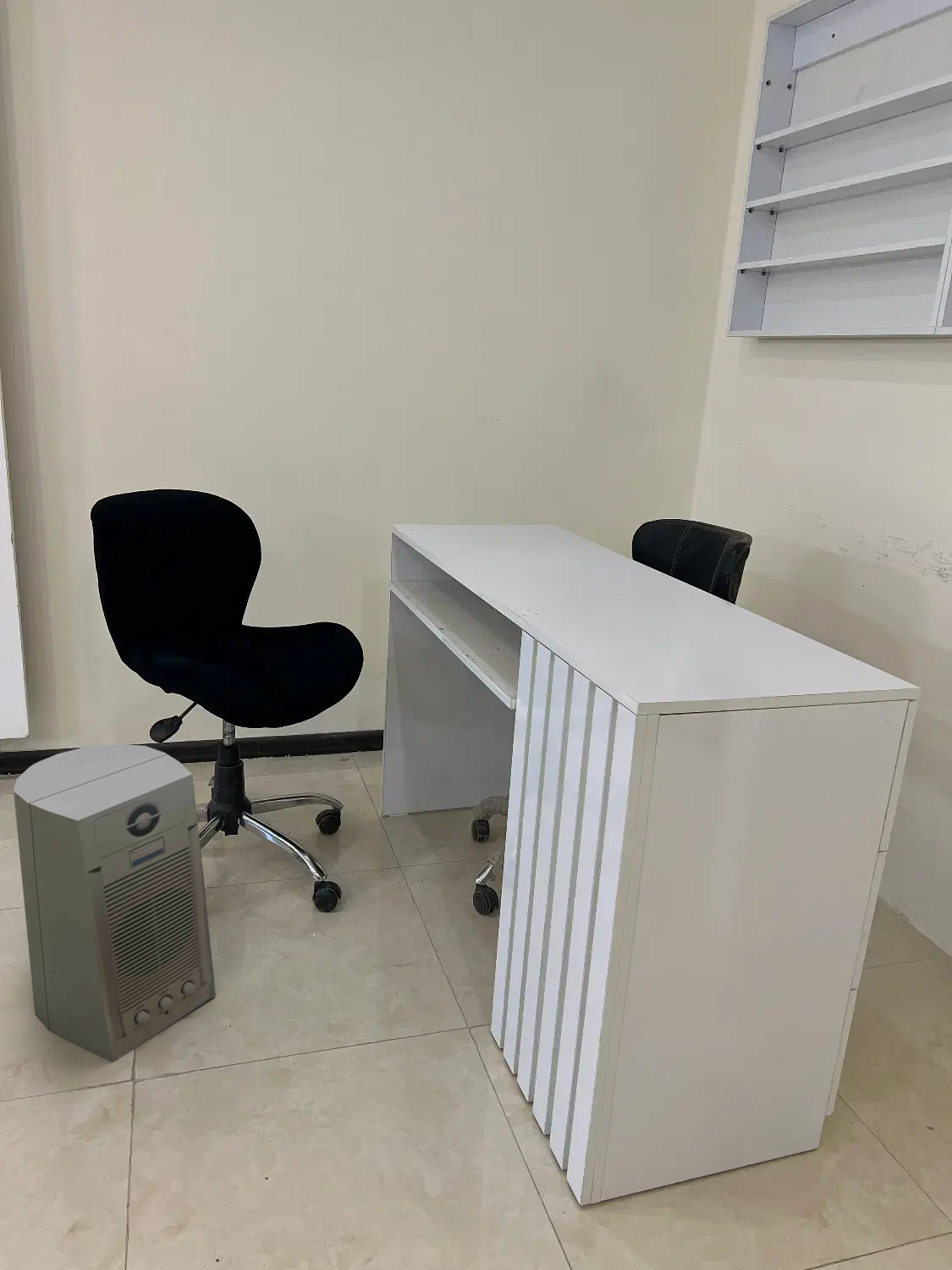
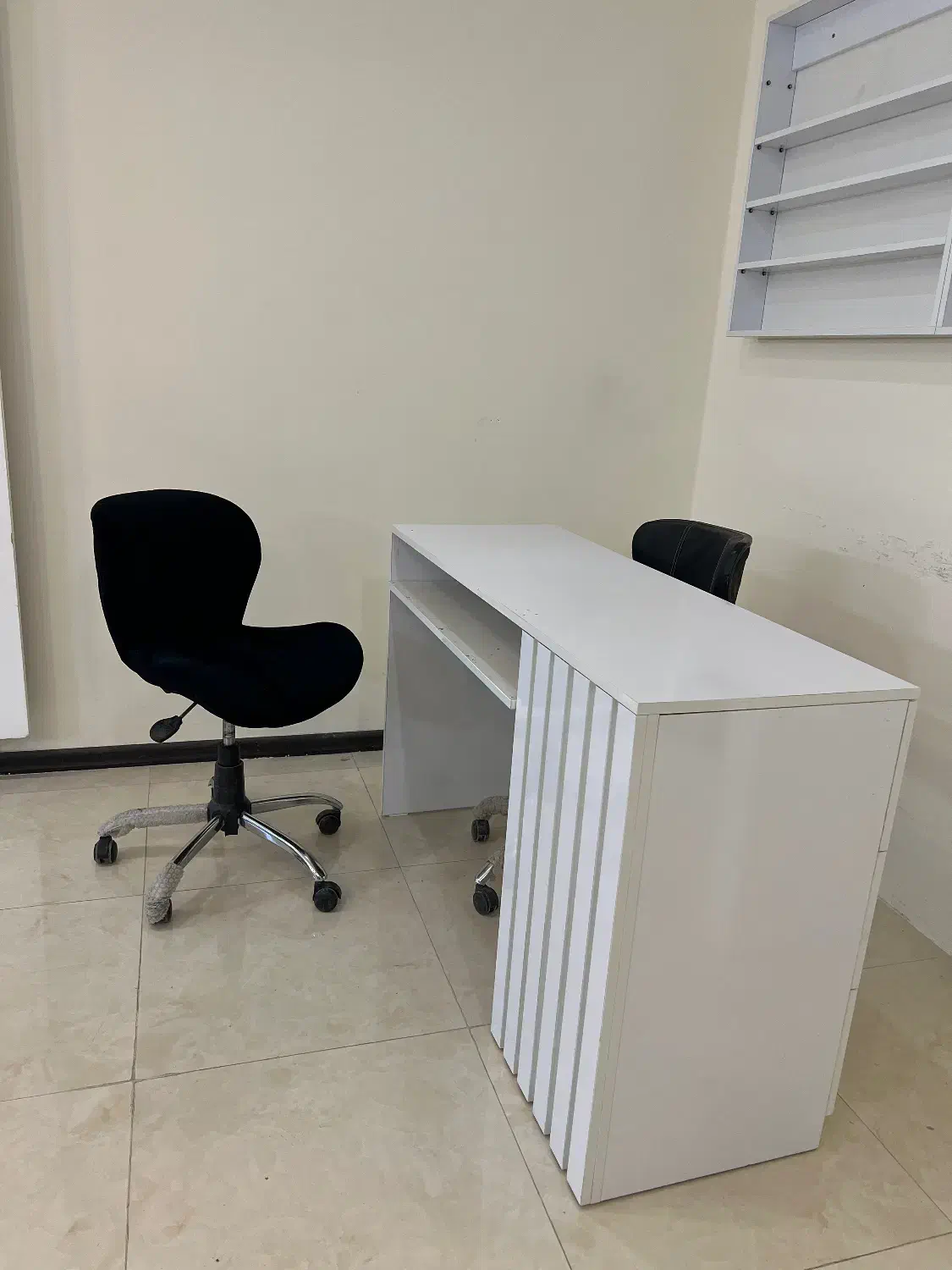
- fan [13,743,217,1063]
